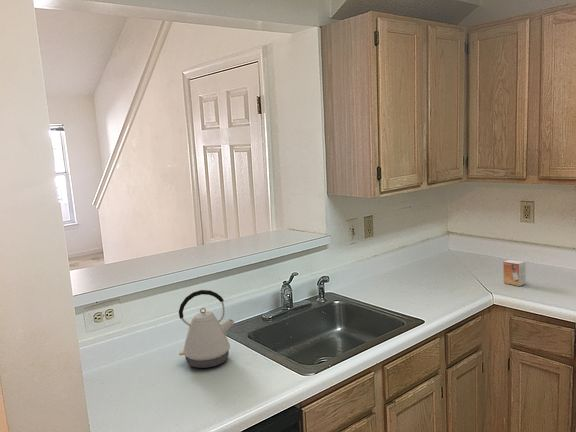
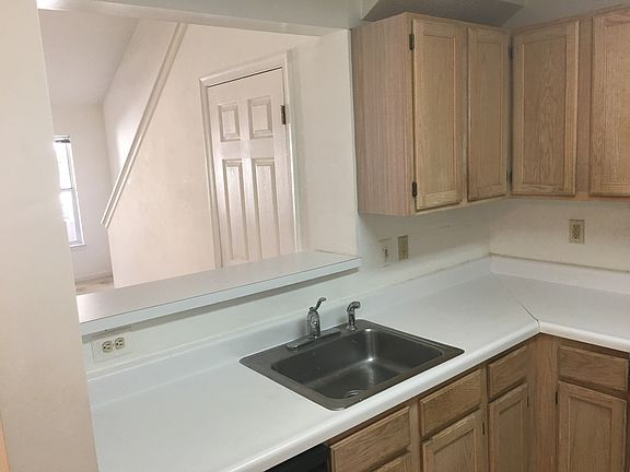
- small box [502,259,527,287]
- kettle [178,289,236,369]
